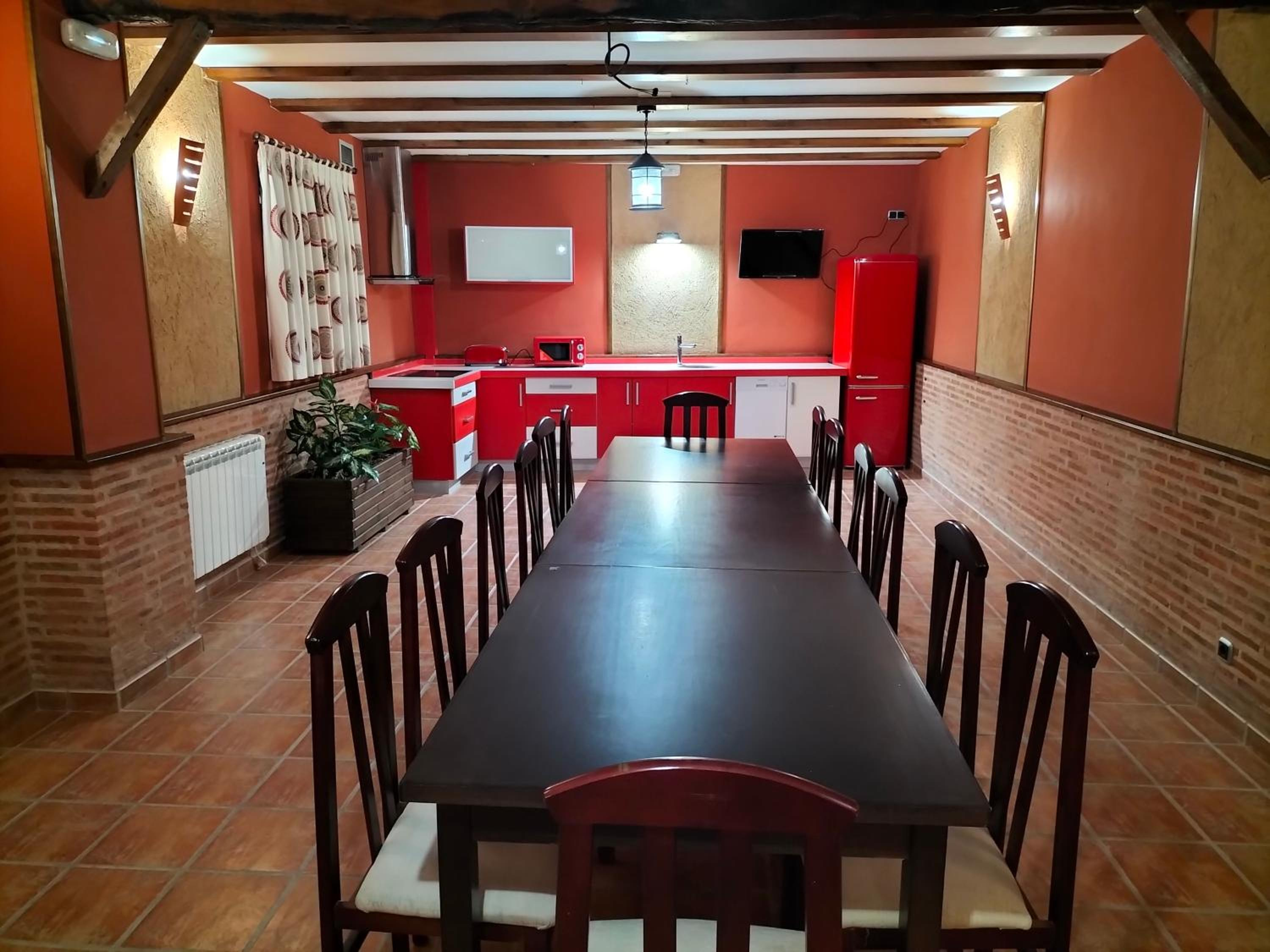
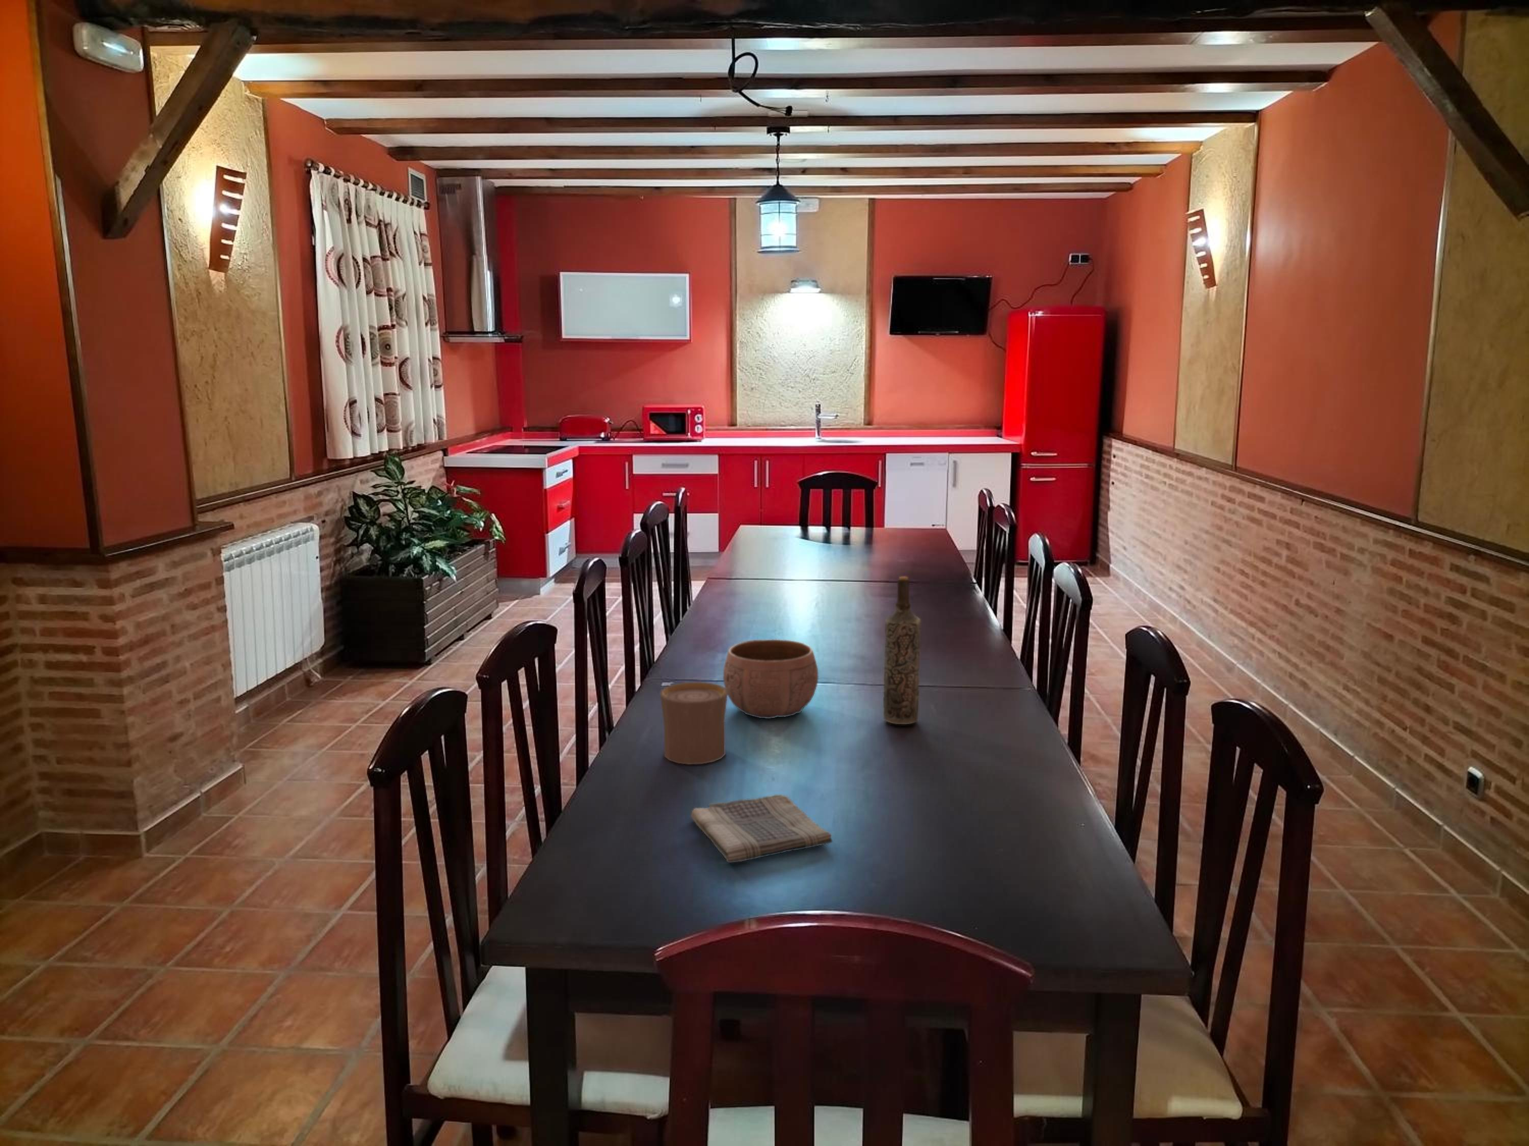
+ dish towel [691,794,833,863]
+ bottle [882,577,921,725]
+ cup [660,681,728,766]
+ bowl [722,639,819,719]
